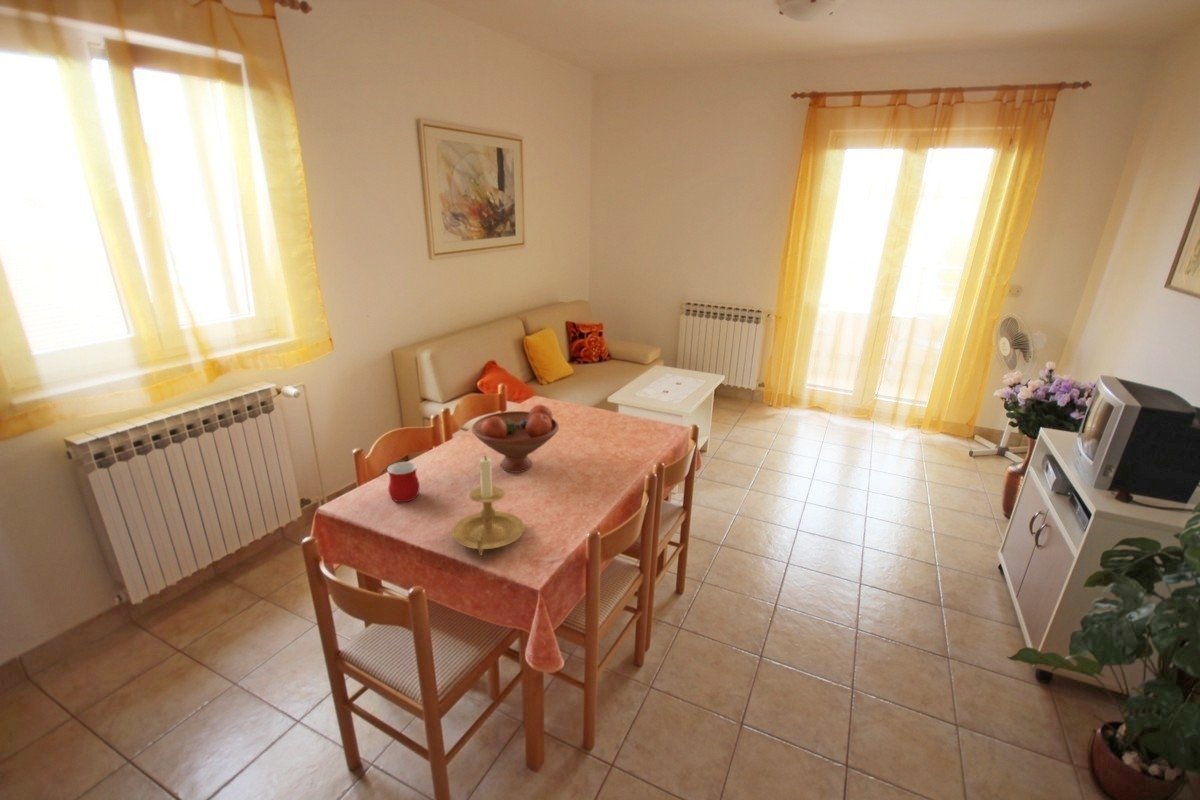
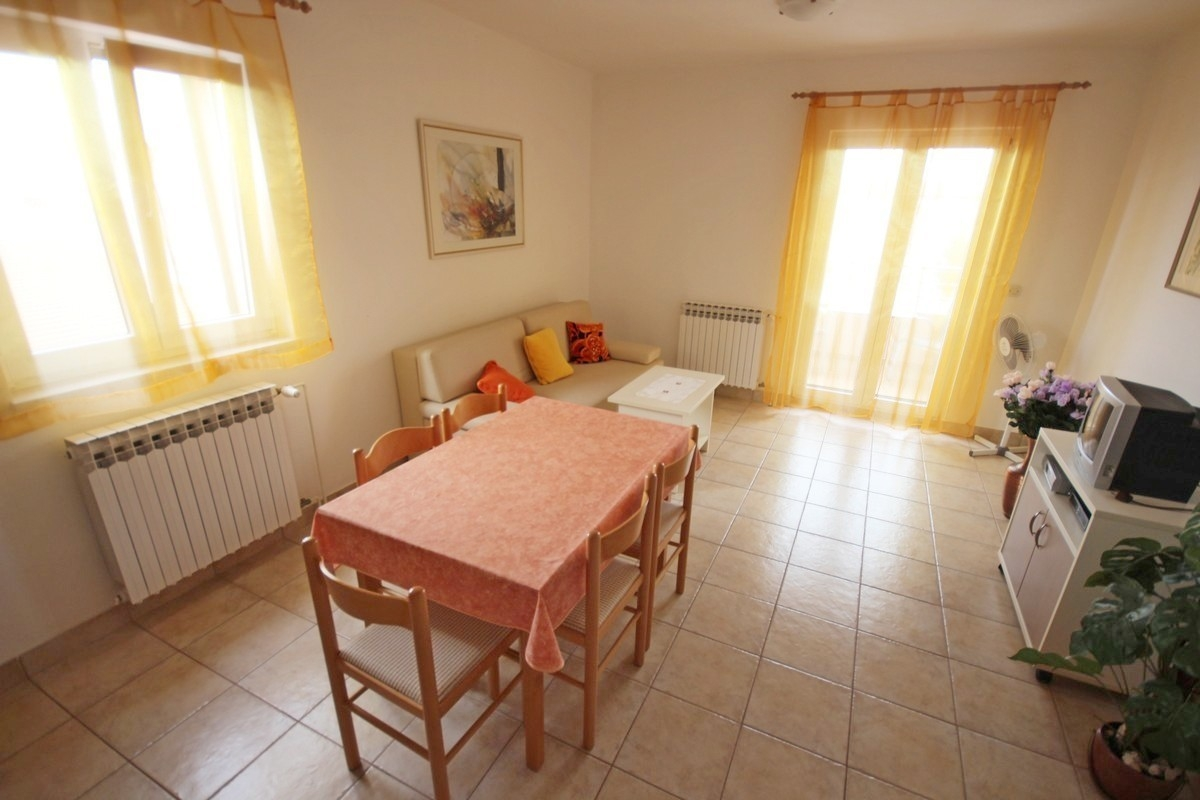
- fruit bowl [471,404,560,474]
- candle holder [451,454,525,556]
- mug [386,461,421,503]
